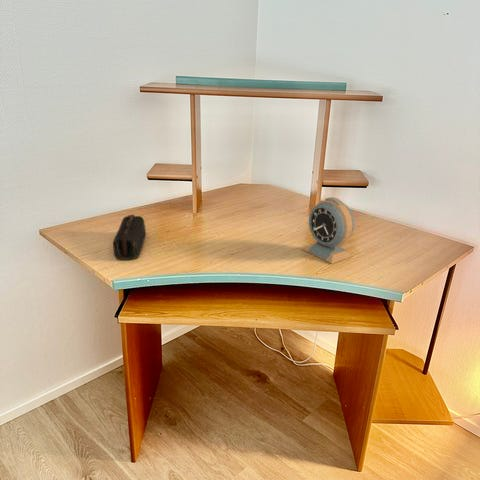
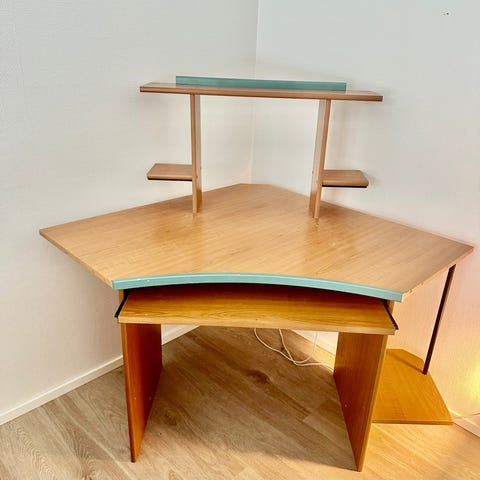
- pencil case [112,214,147,261]
- alarm clock [302,196,356,265]
